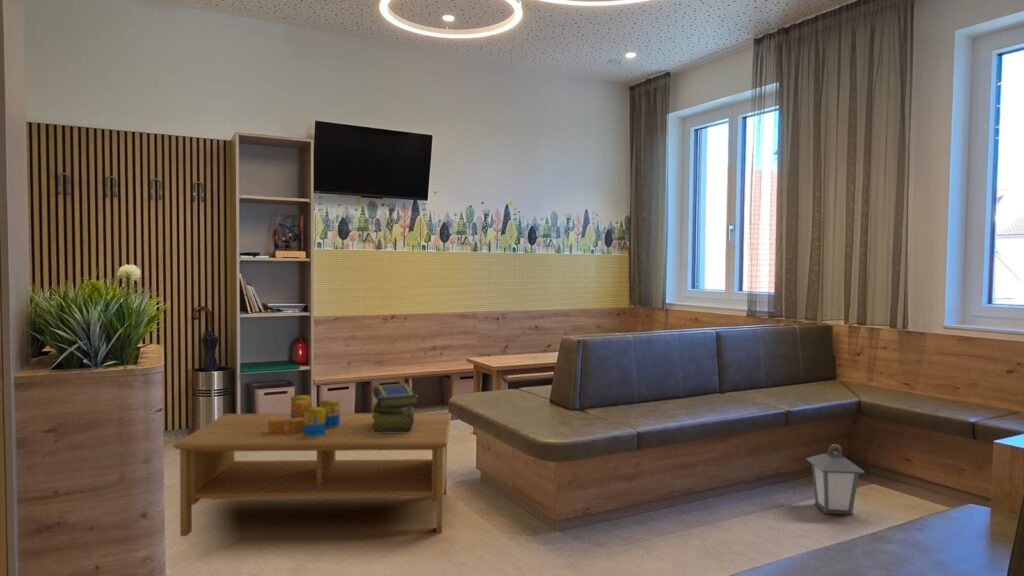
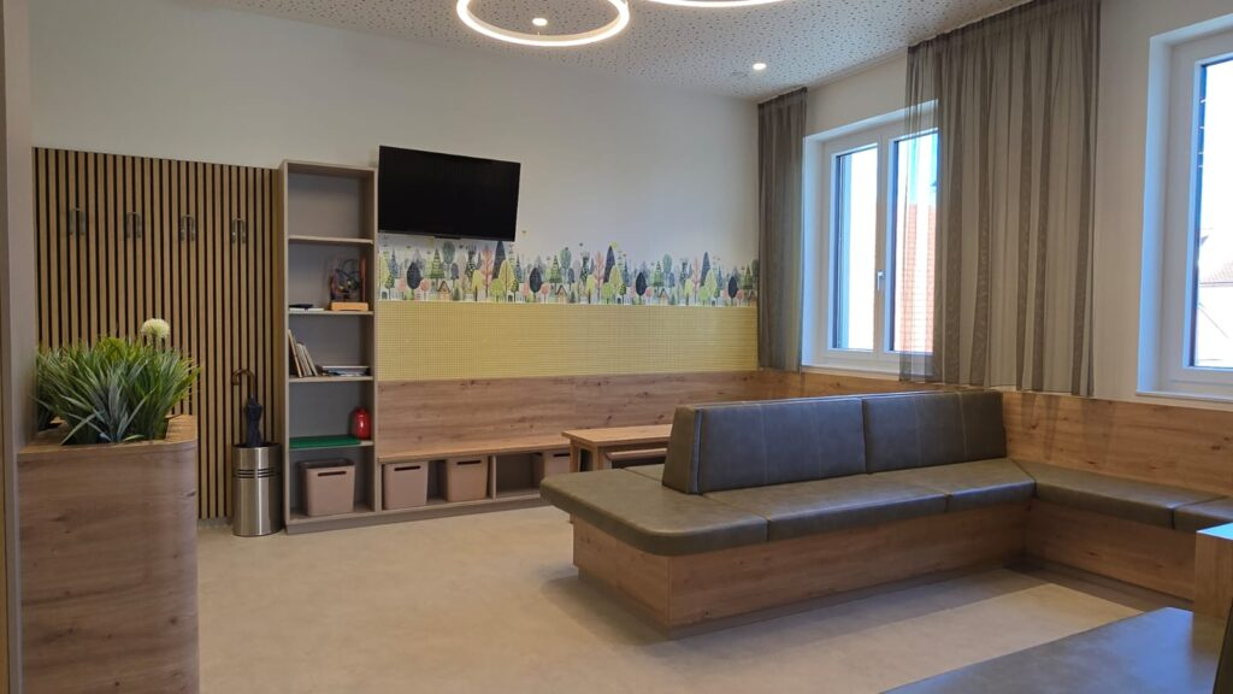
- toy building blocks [268,394,341,438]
- stack of books [372,382,419,434]
- lantern [805,443,866,516]
- coffee table [172,412,452,537]
